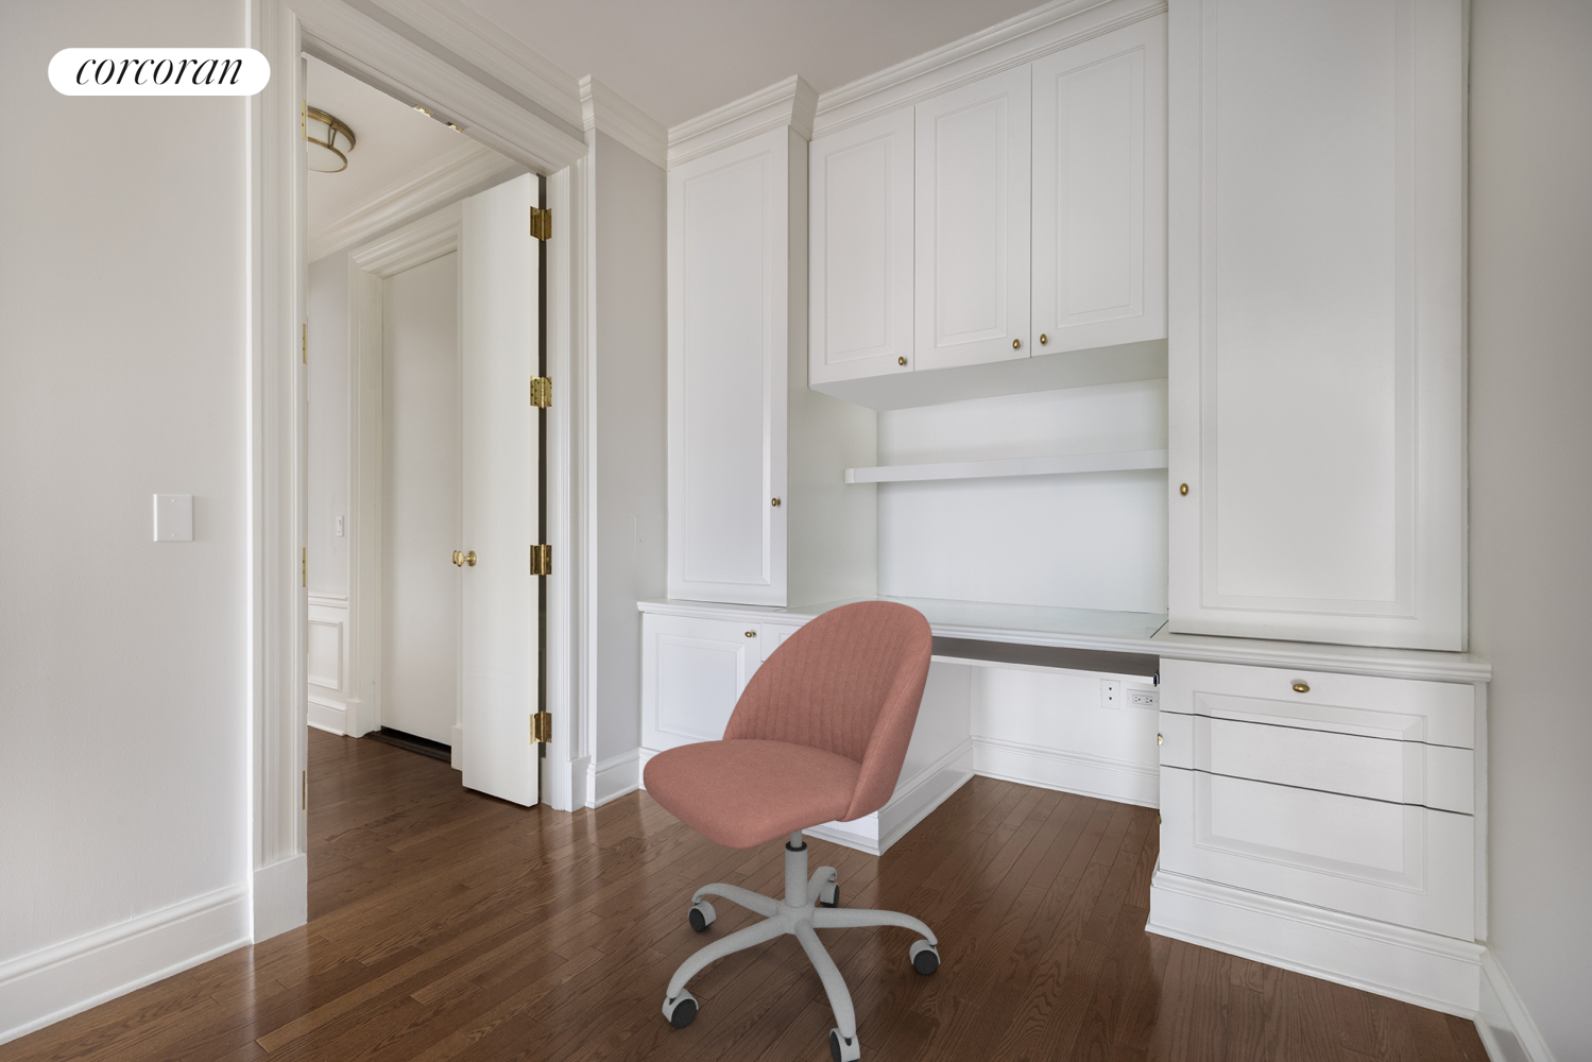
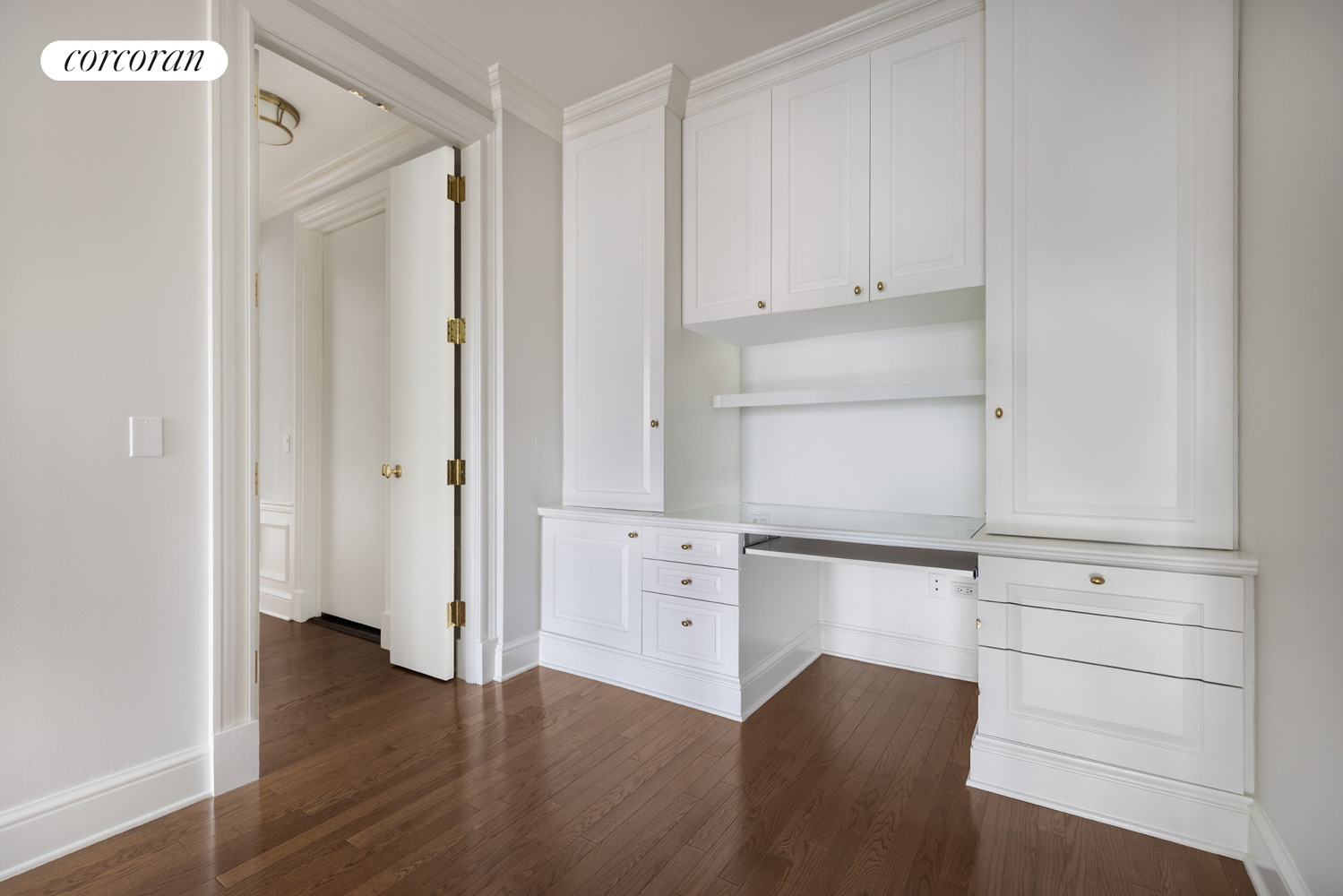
- office chair [641,600,941,1062]
